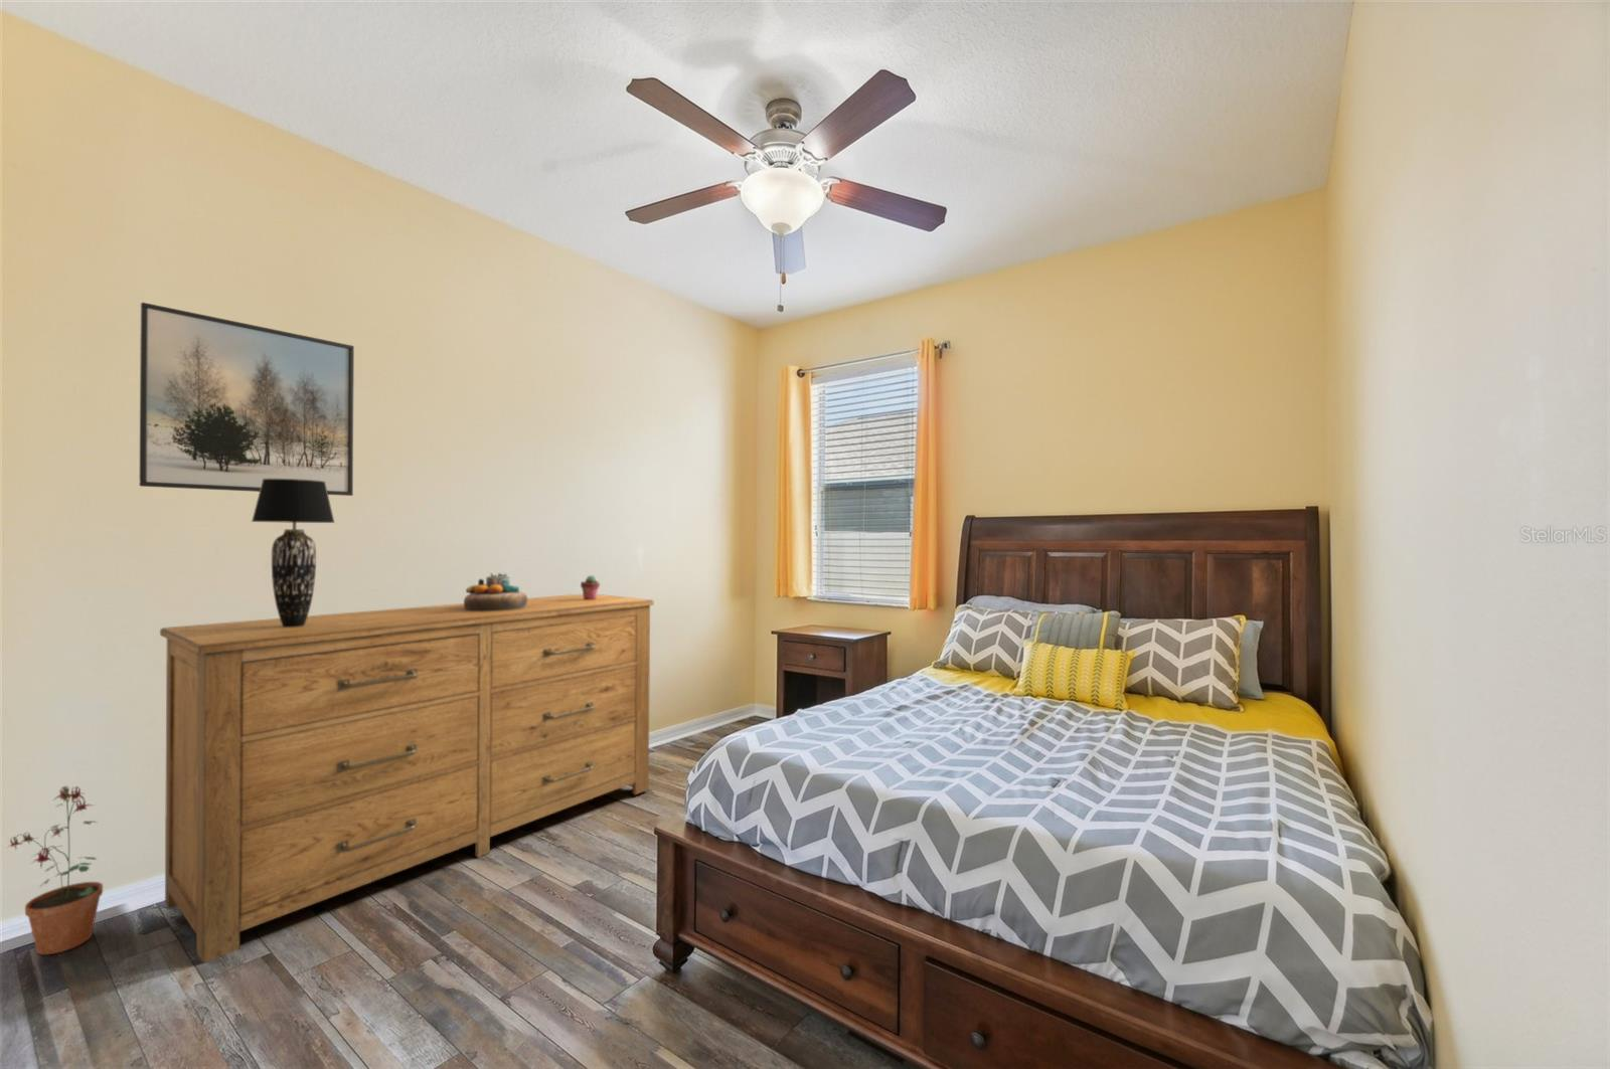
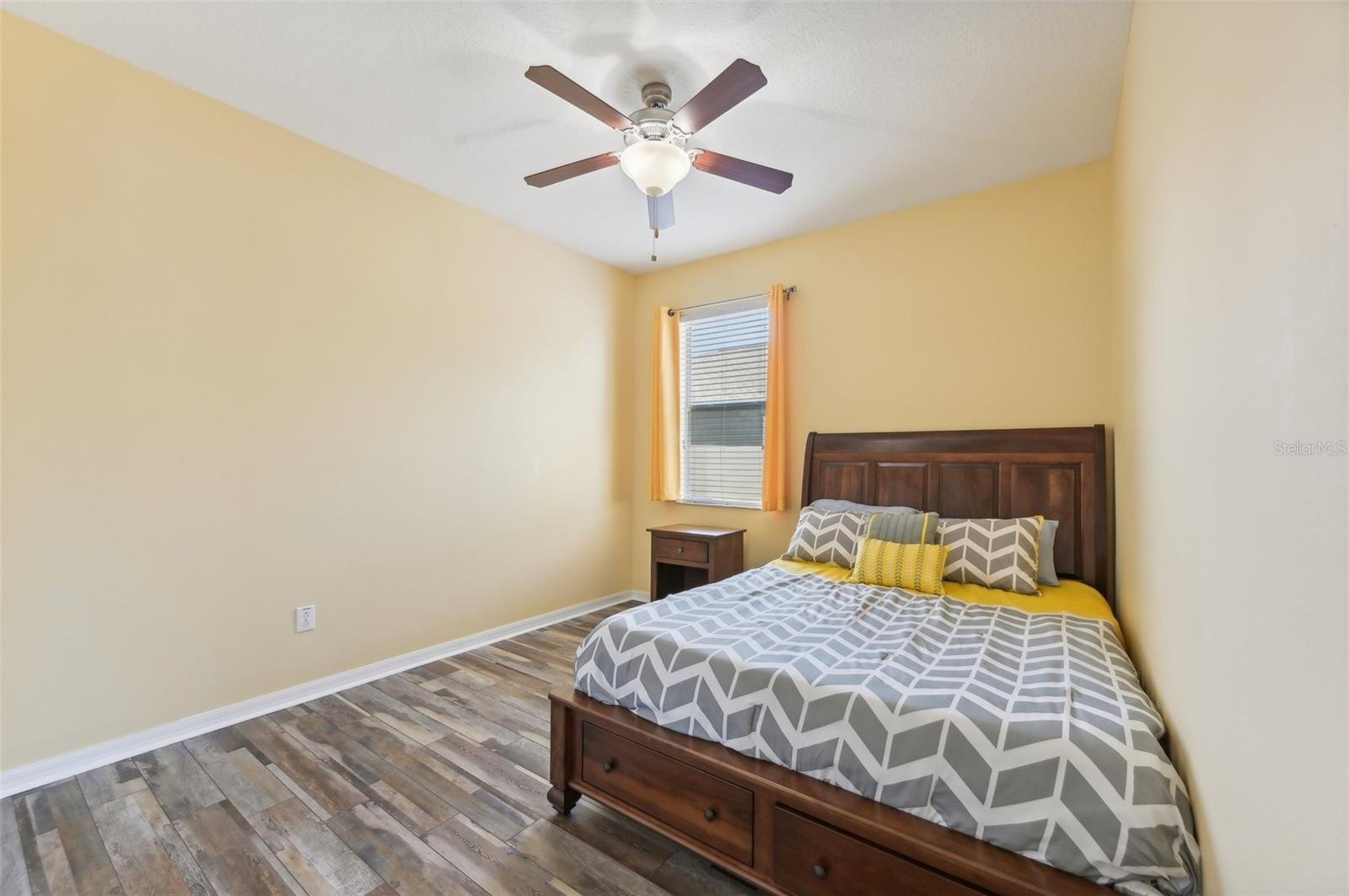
- potted succulent [580,574,600,600]
- decorative bowl [463,573,529,611]
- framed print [138,302,356,496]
- table lamp [251,478,337,628]
- dresser [159,593,654,964]
- potted plant [7,785,104,956]
